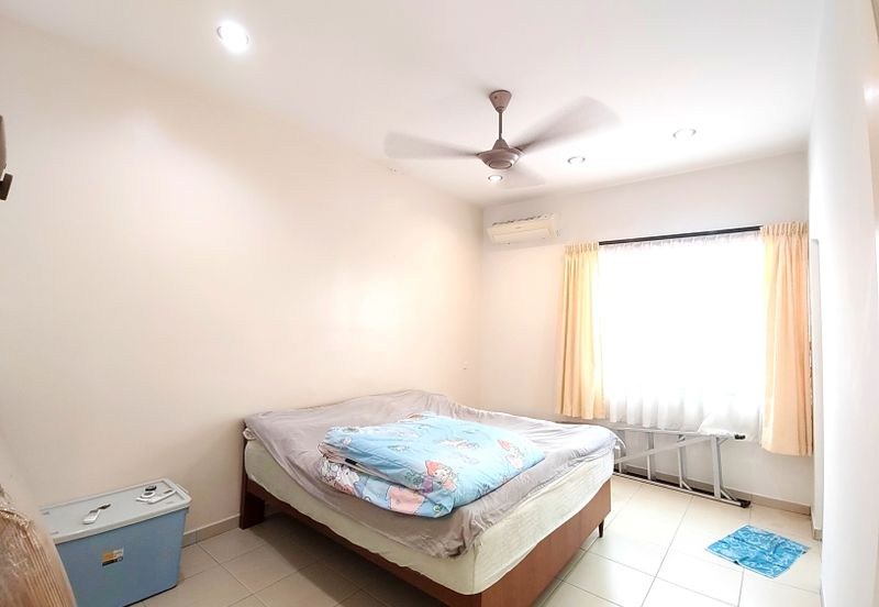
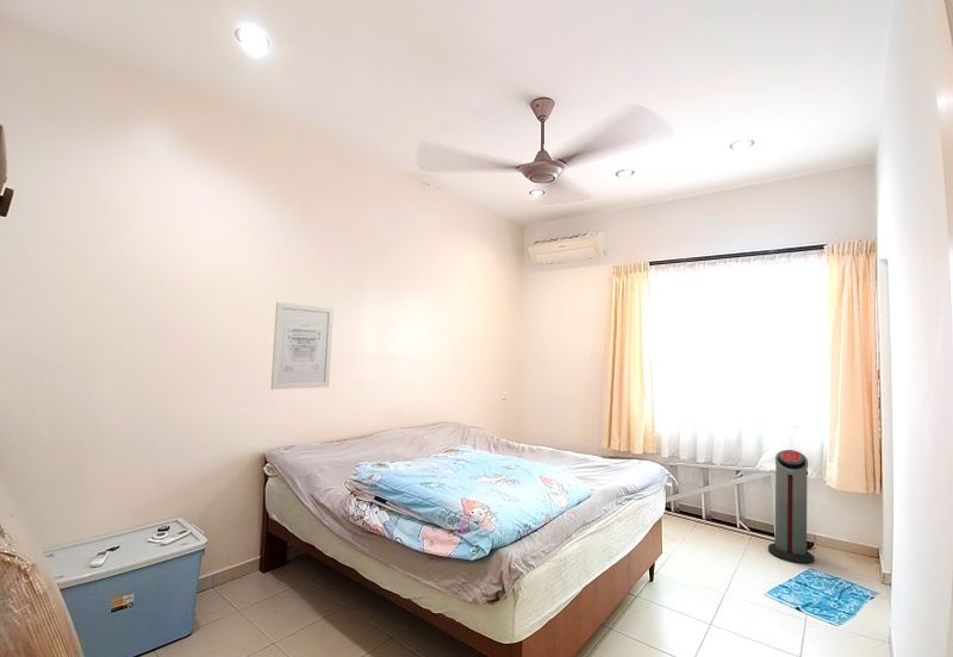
+ air purifier [767,449,815,565]
+ wall art [270,301,335,390]
